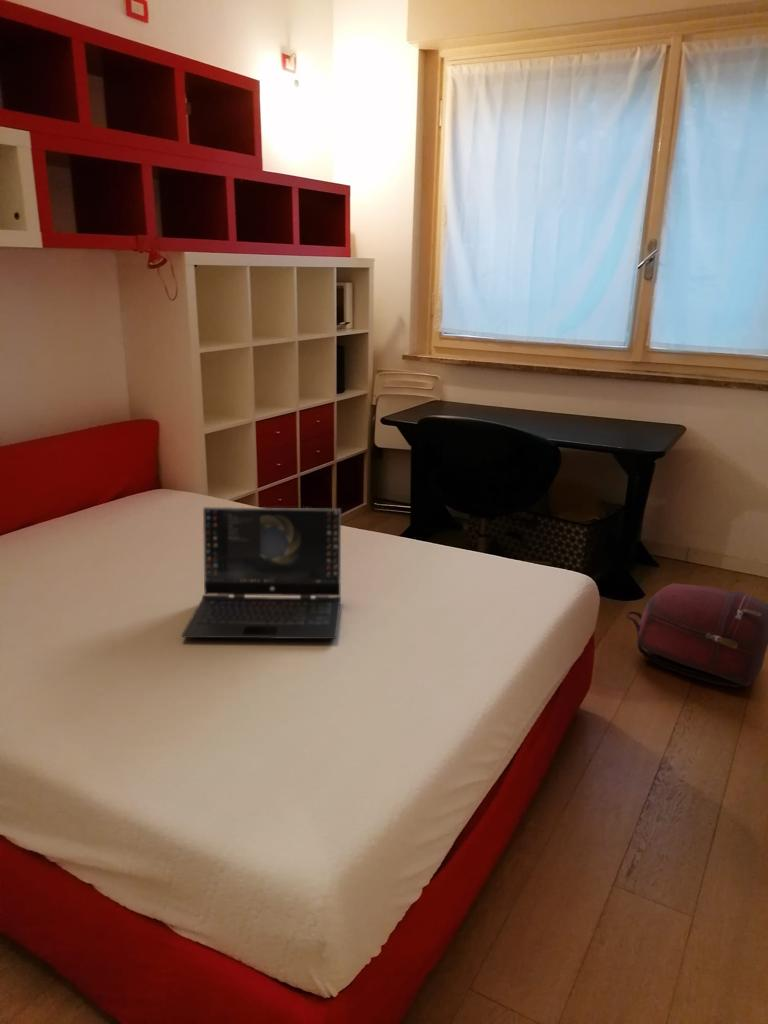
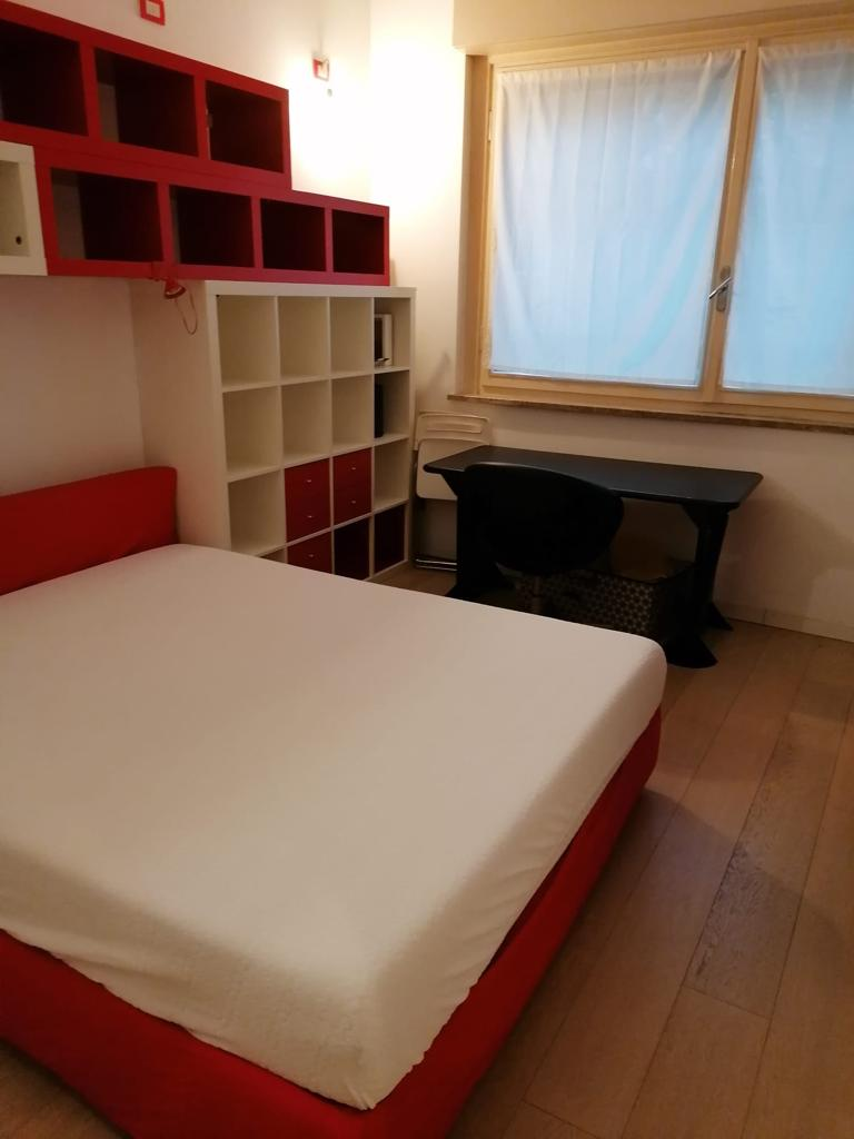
- backpack [626,582,768,689]
- laptop [181,506,342,640]
